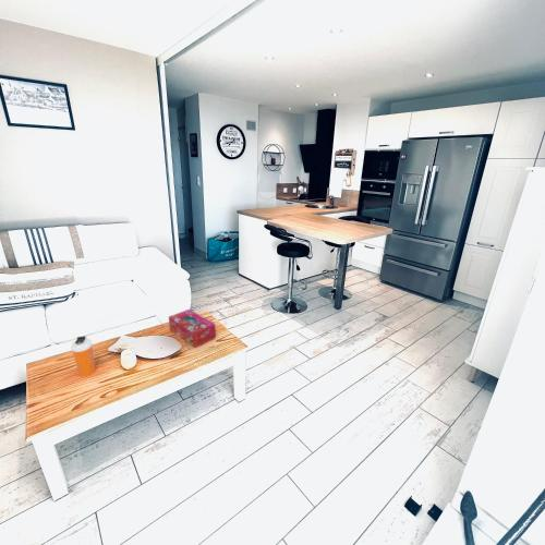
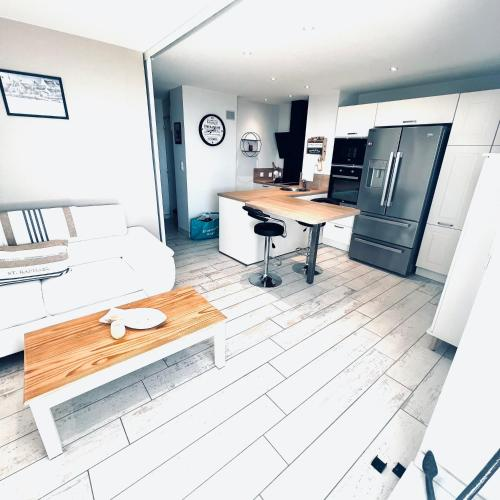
- tissue box [168,308,217,349]
- shaker bottle [70,335,96,377]
